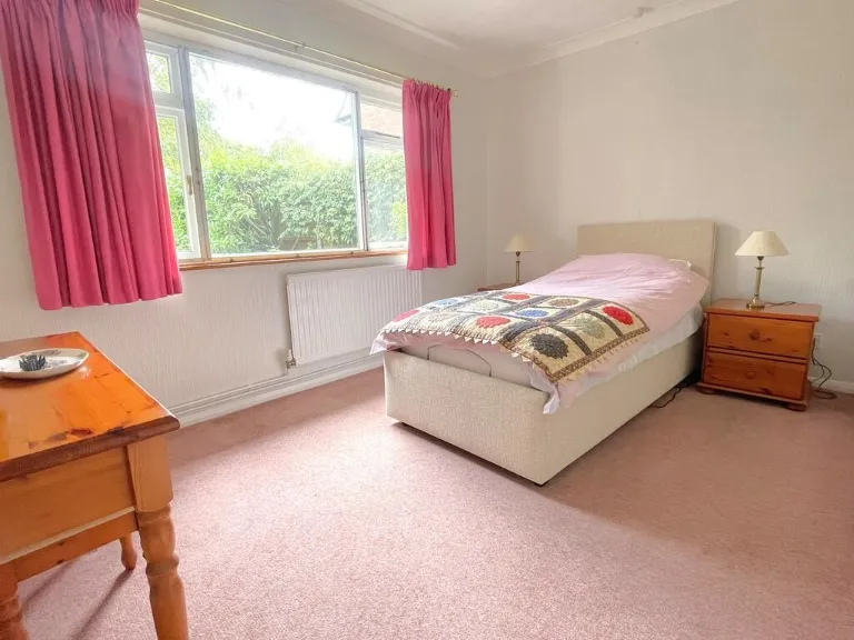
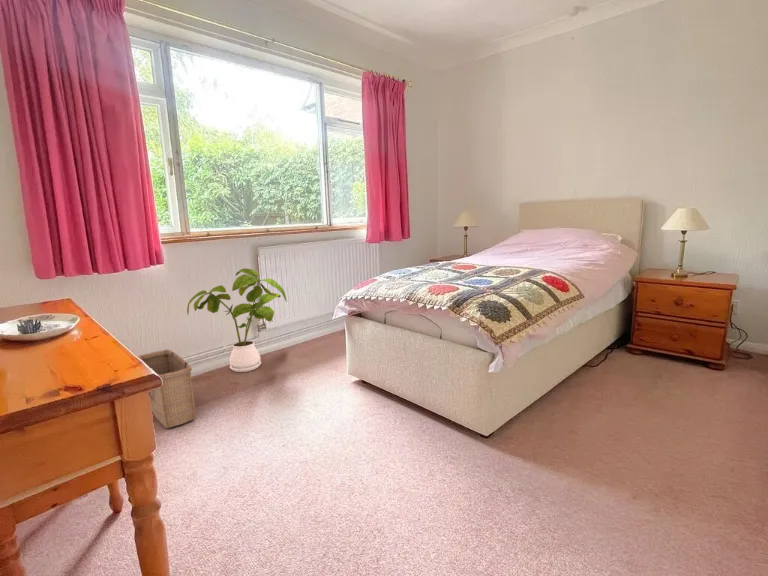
+ house plant [186,267,288,373]
+ basket [137,348,196,429]
